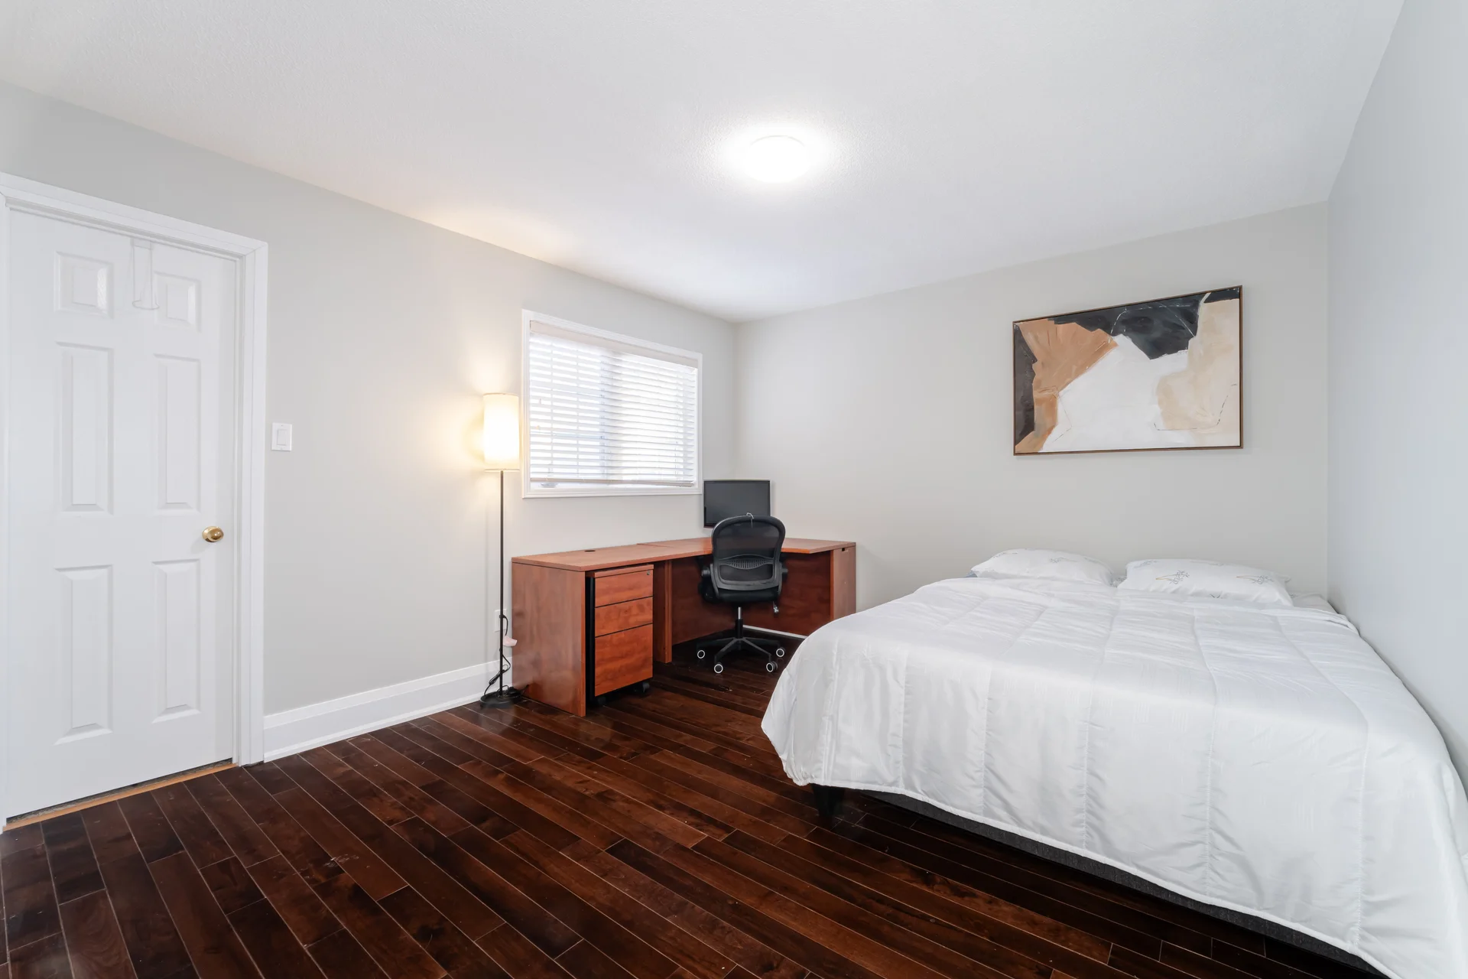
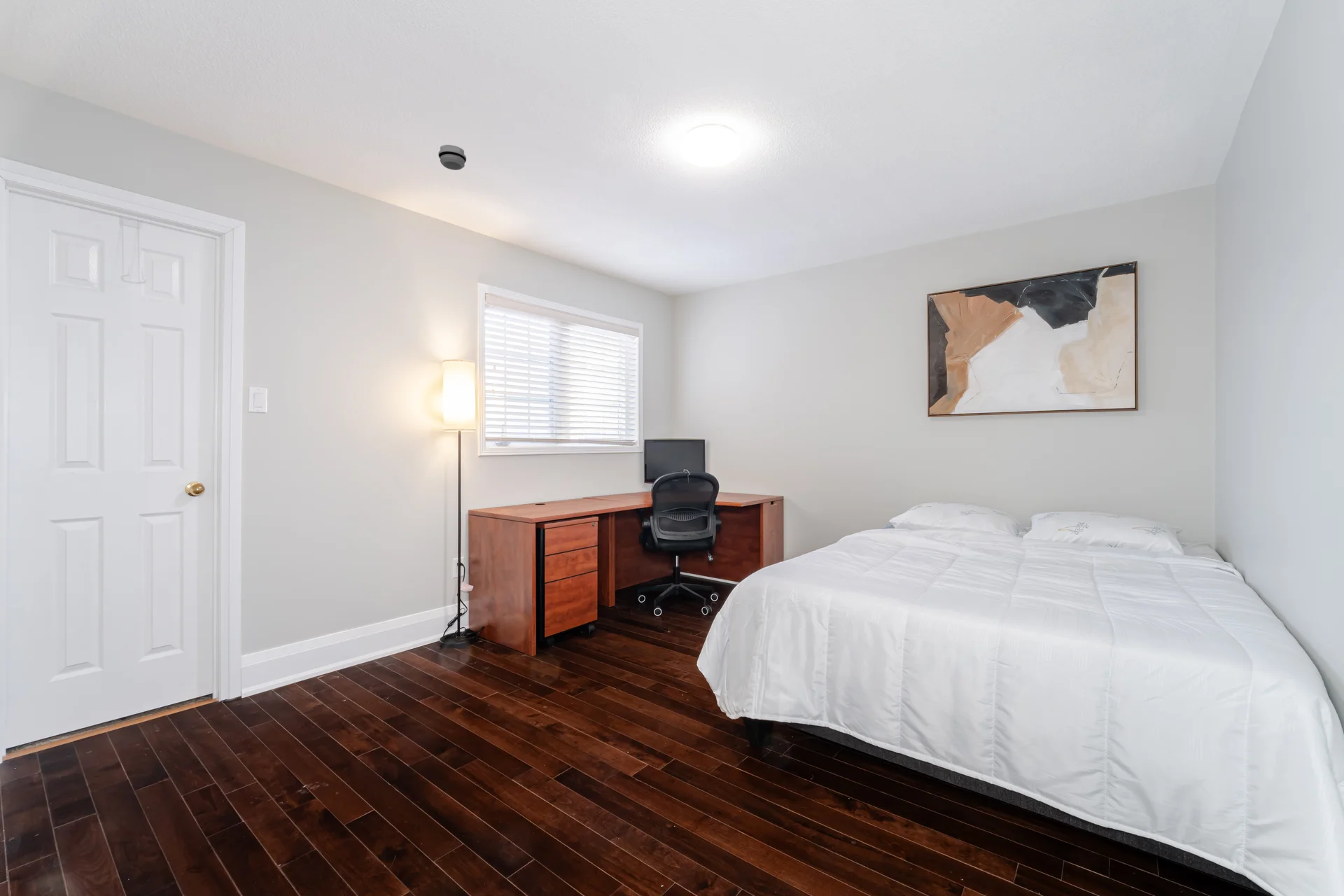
+ smoke detector [437,144,467,171]
